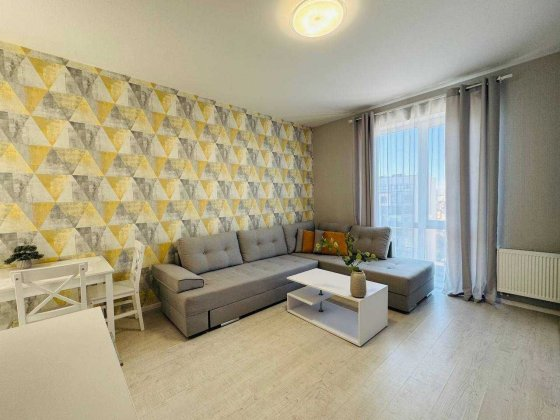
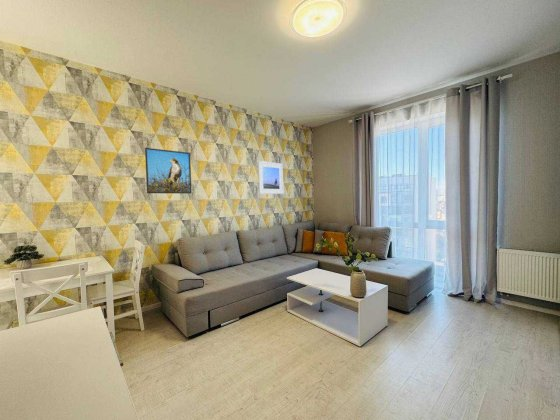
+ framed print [144,147,193,194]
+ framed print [257,160,284,195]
